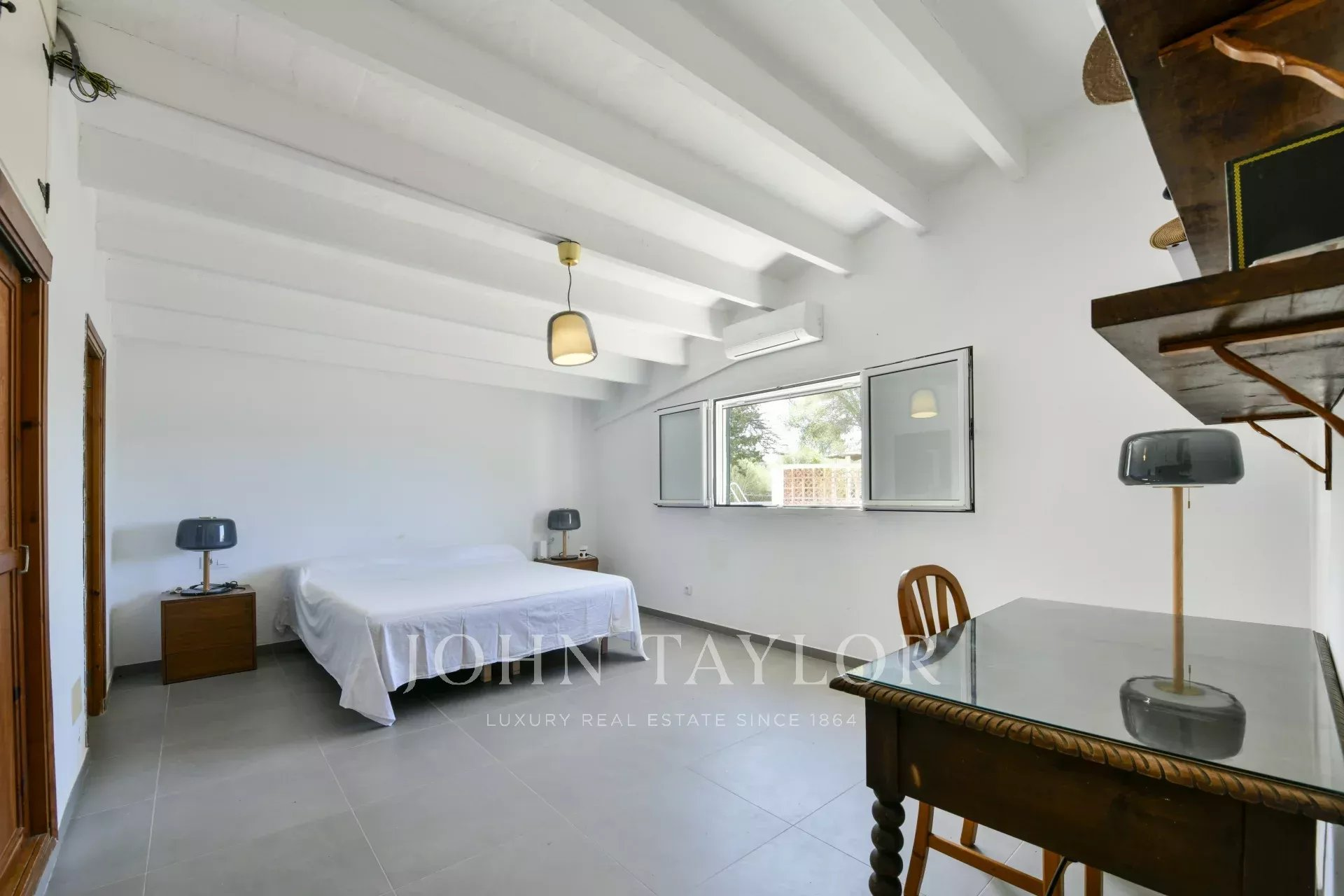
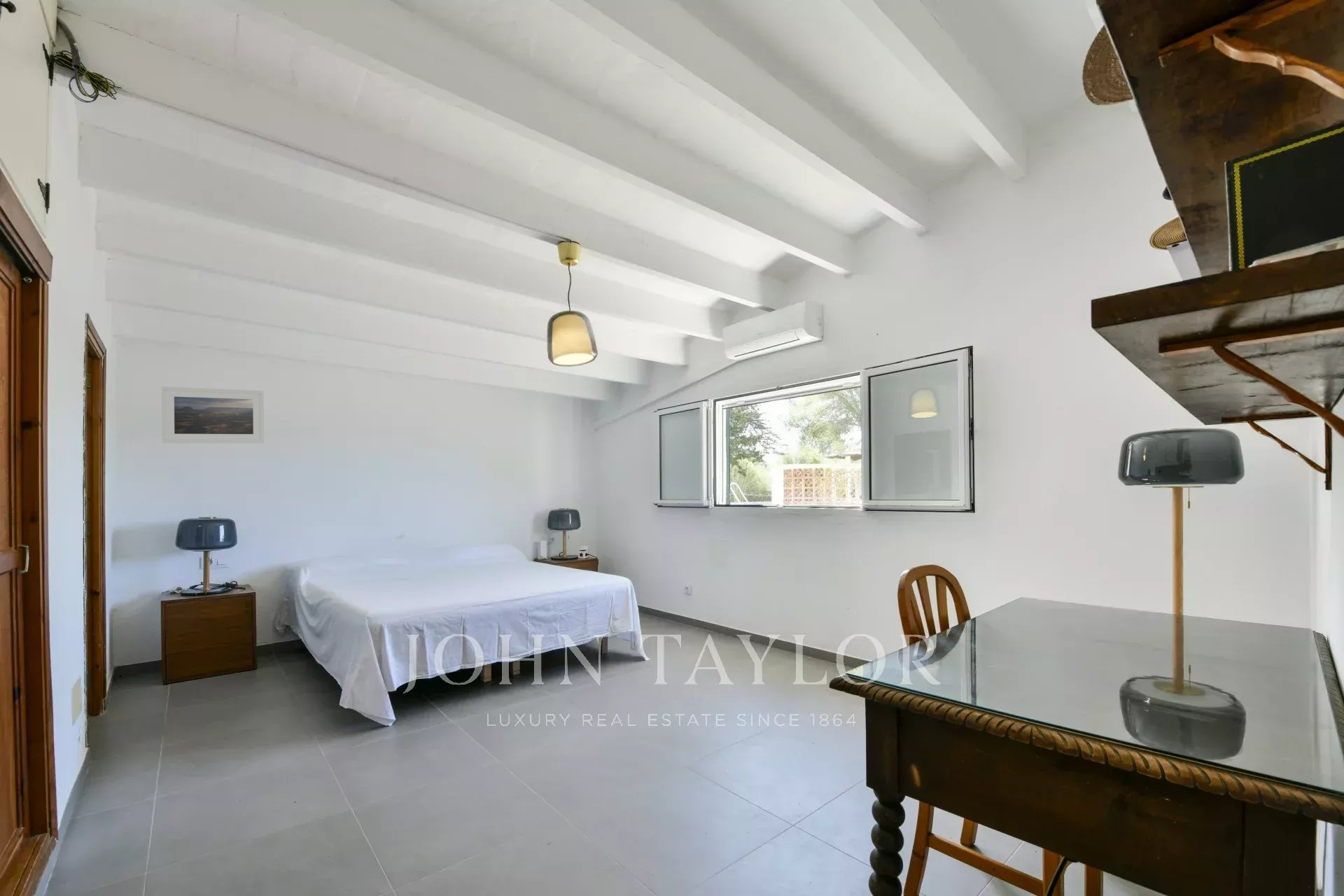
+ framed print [161,386,265,444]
